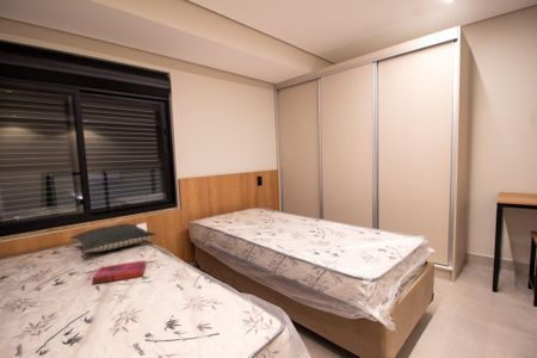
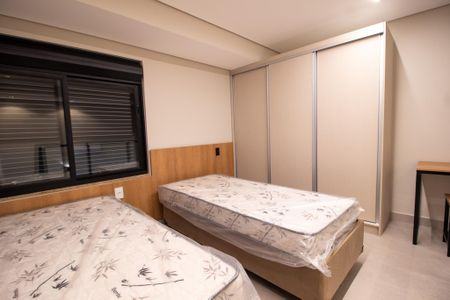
- pillow [69,222,158,253]
- hardback book [91,259,147,285]
